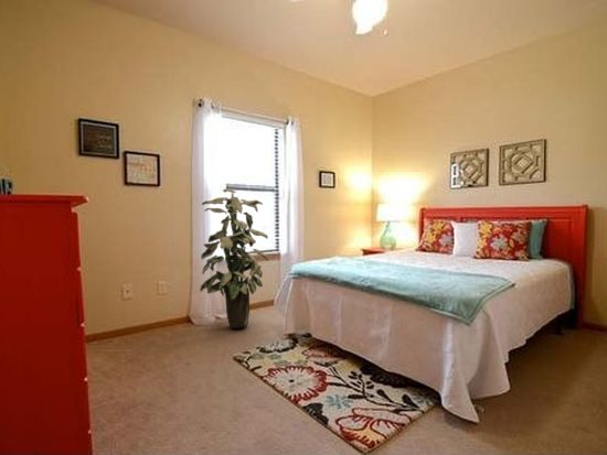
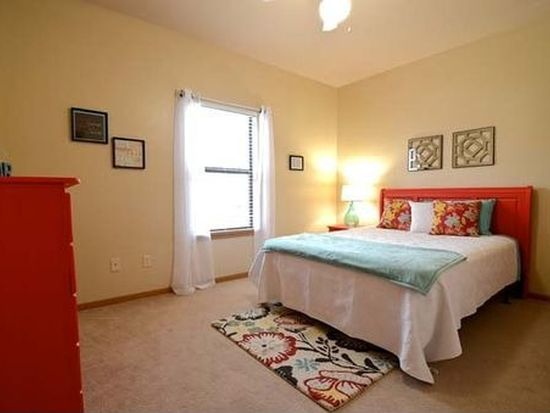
- indoor plant [199,187,269,329]
